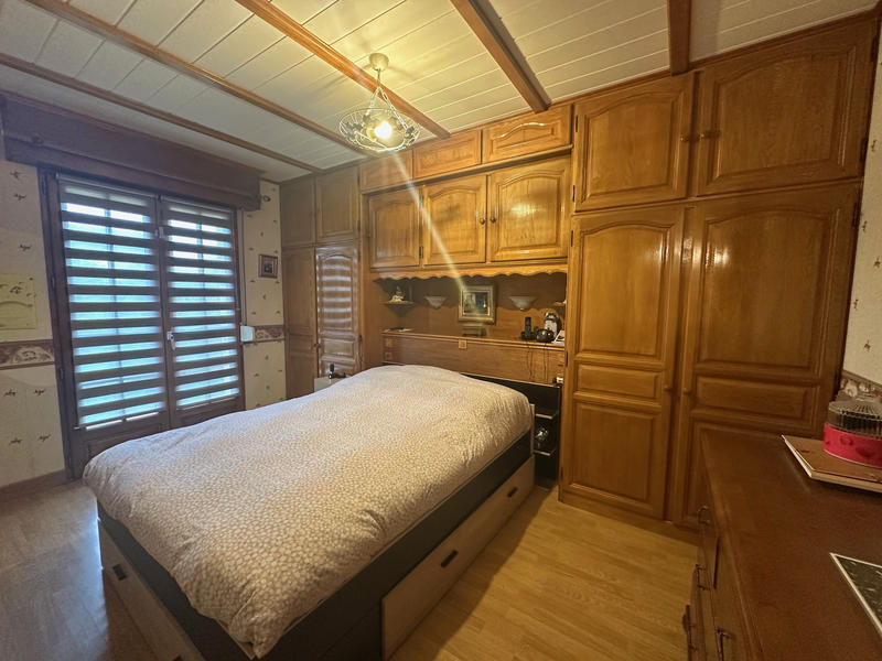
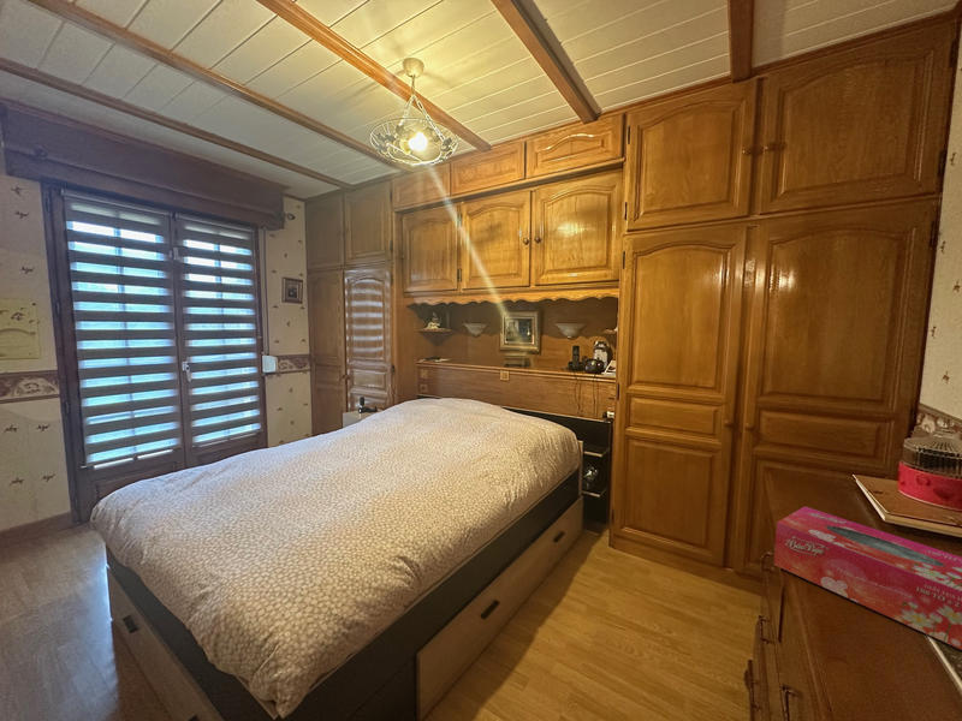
+ tissue box [773,506,962,651]
